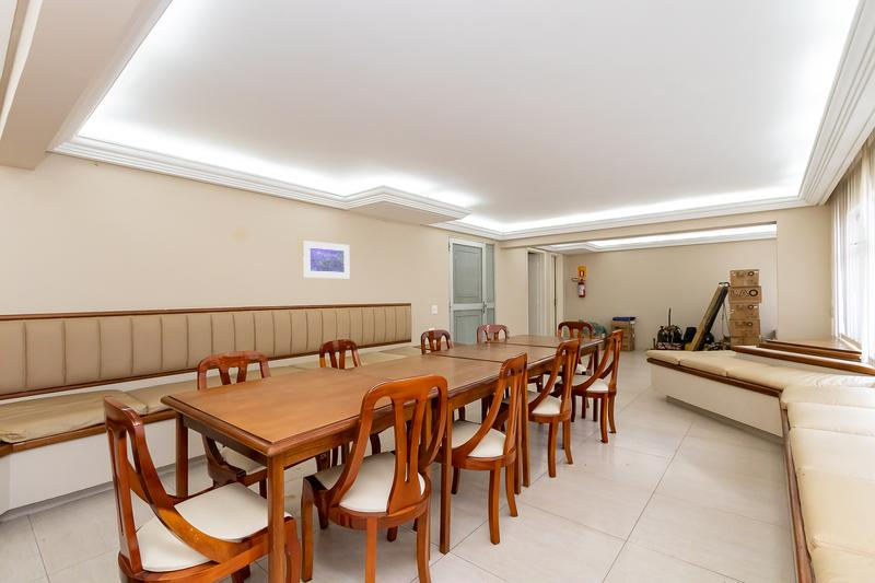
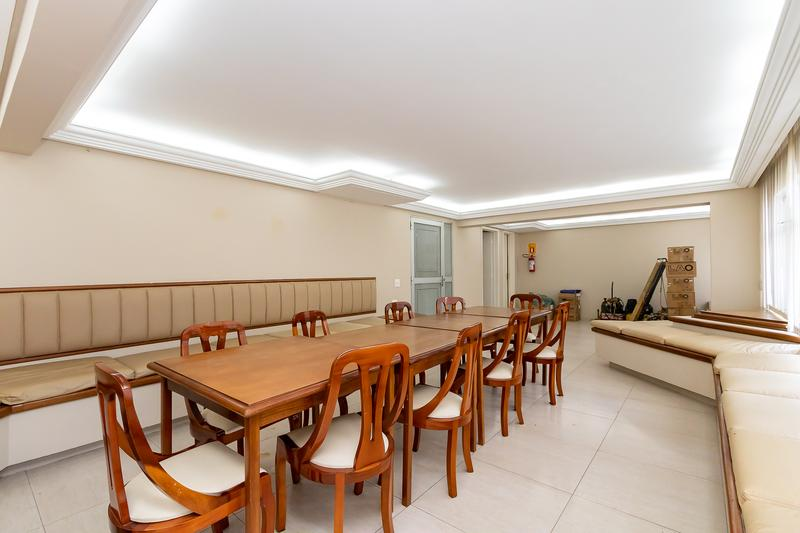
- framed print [302,240,351,279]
